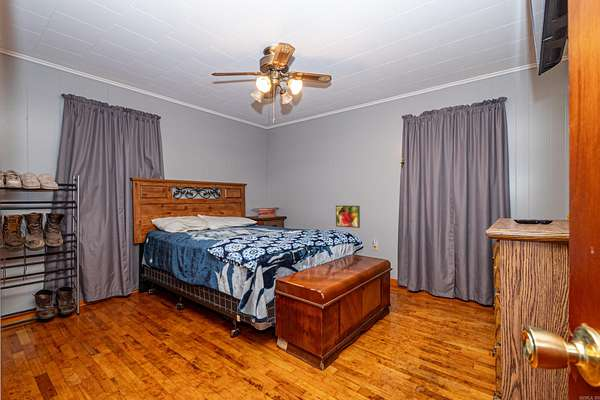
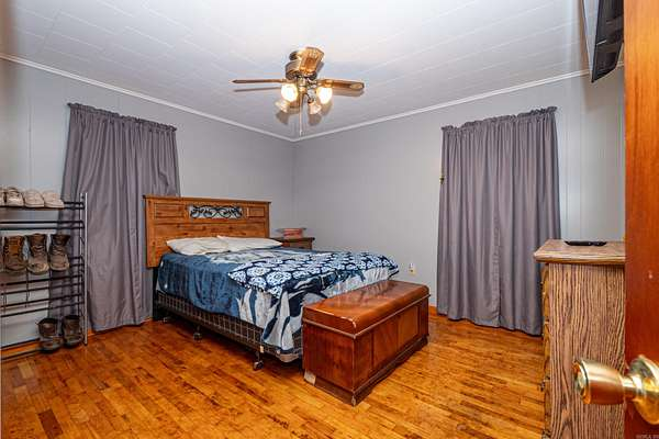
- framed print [335,205,361,229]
